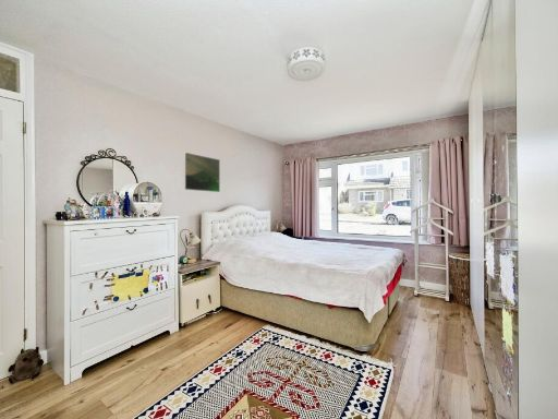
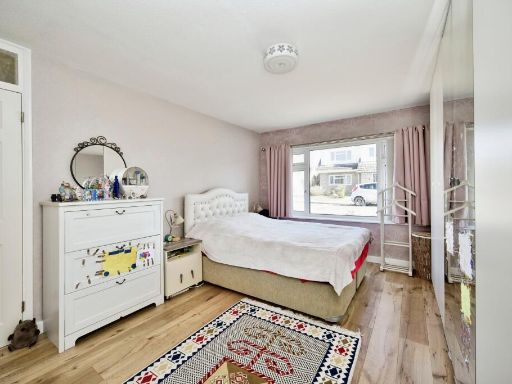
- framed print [182,152,221,193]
